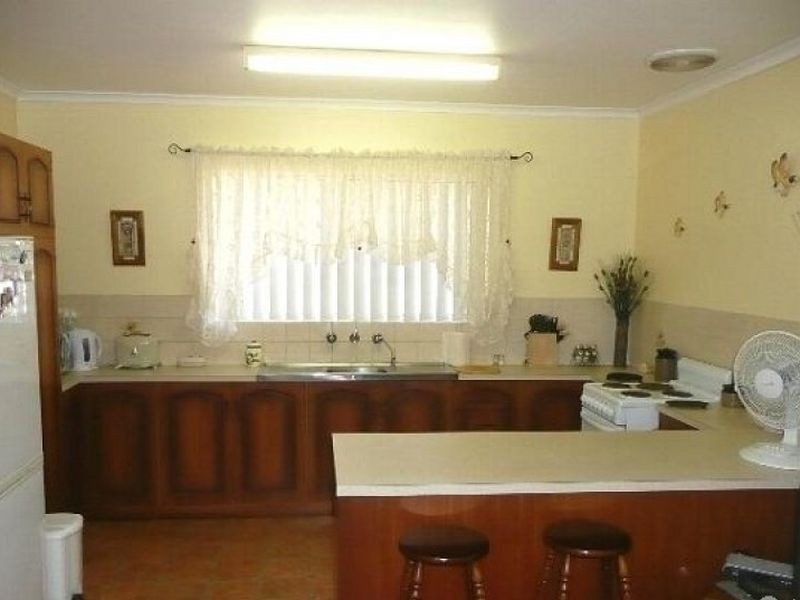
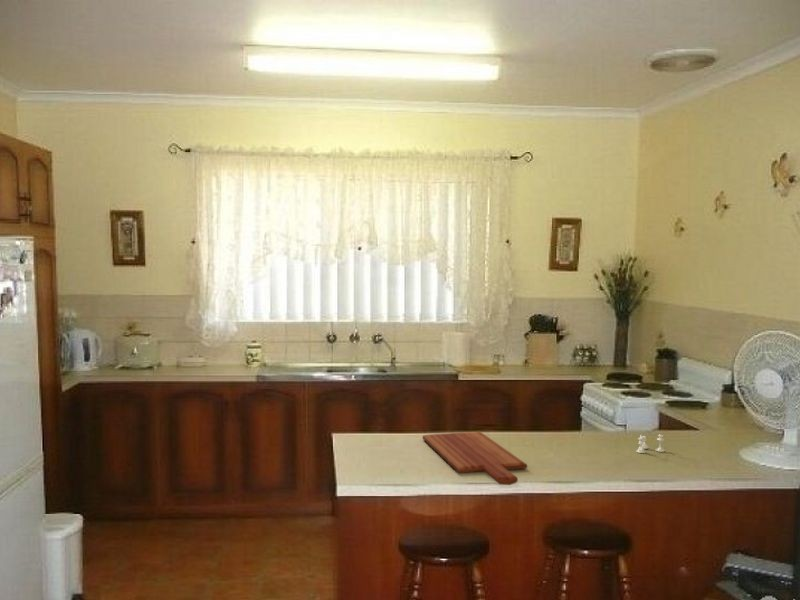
+ cutting board [422,431,528,486]
+ salt and pepper shaker set [635,433,666,454]
